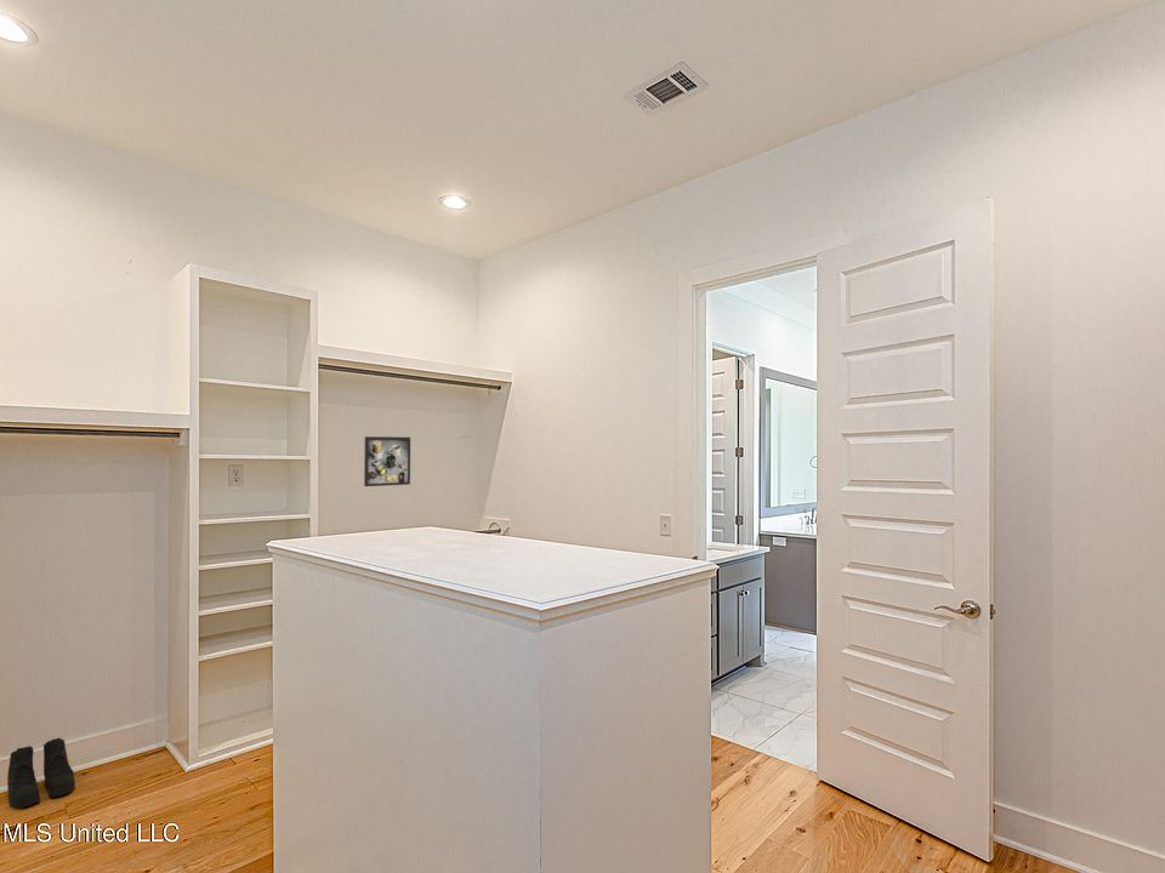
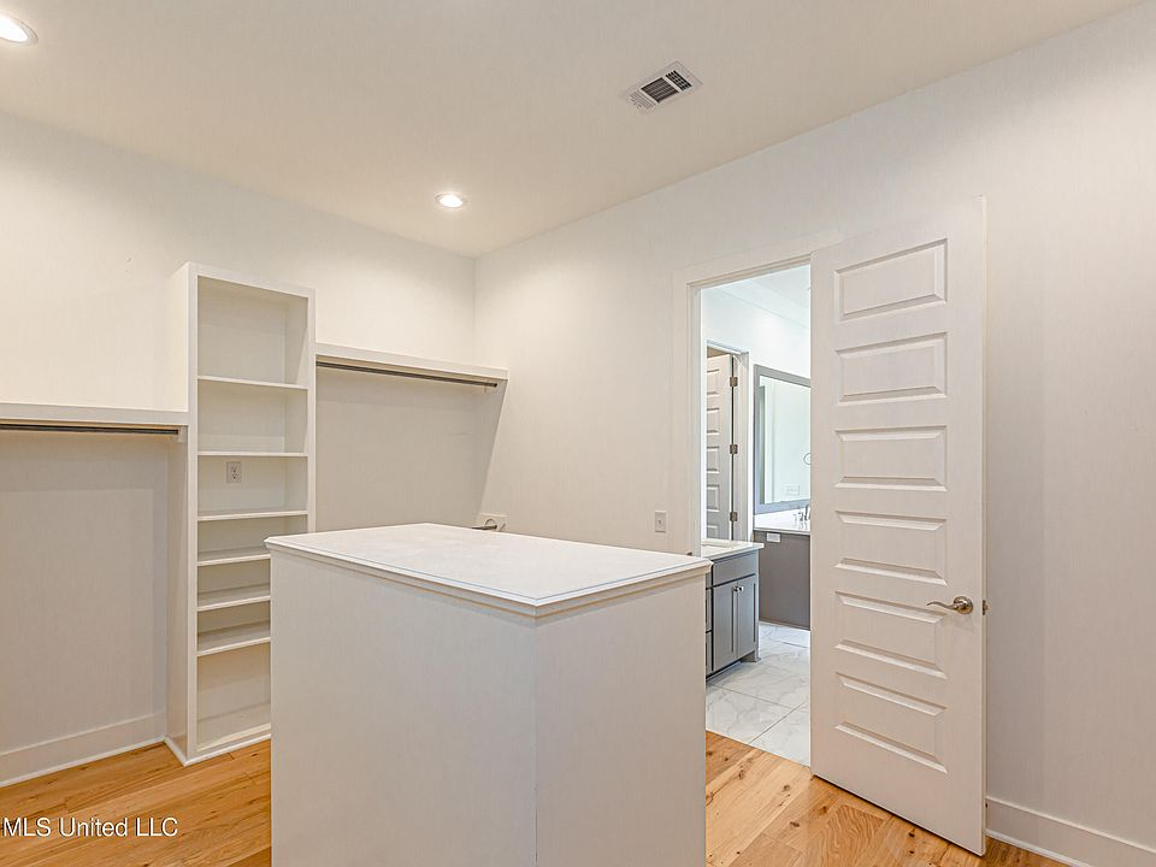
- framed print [363,435,411,487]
- boots [6,737,76,809]
